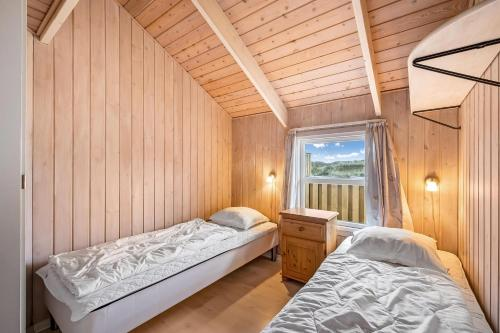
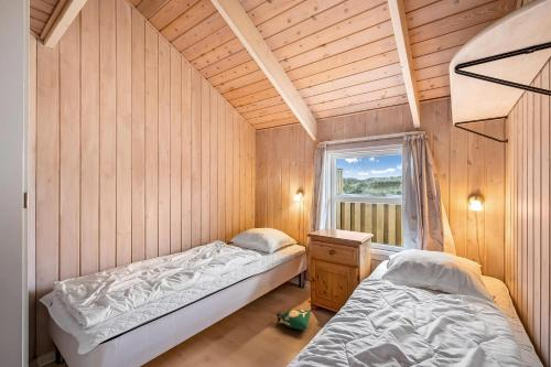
+ bag [276,309,312,331]
